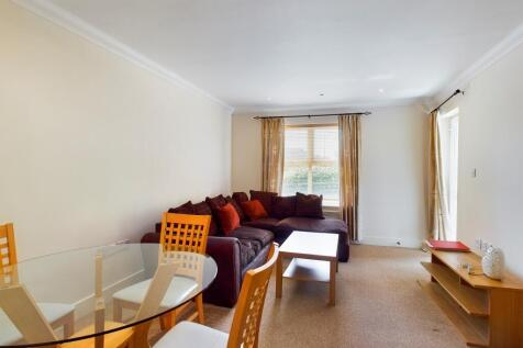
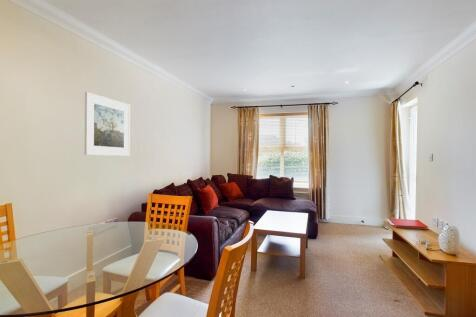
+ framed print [84,91,131,157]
